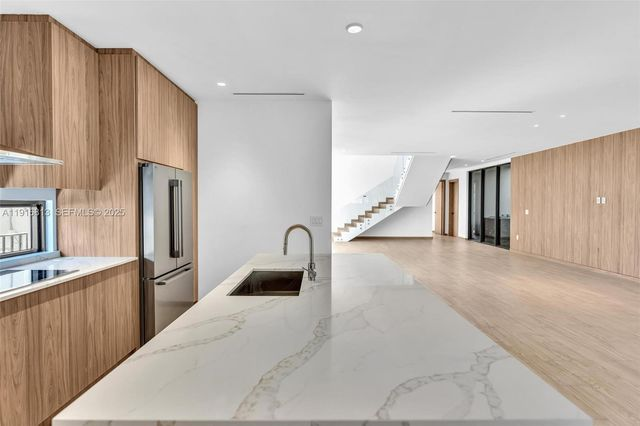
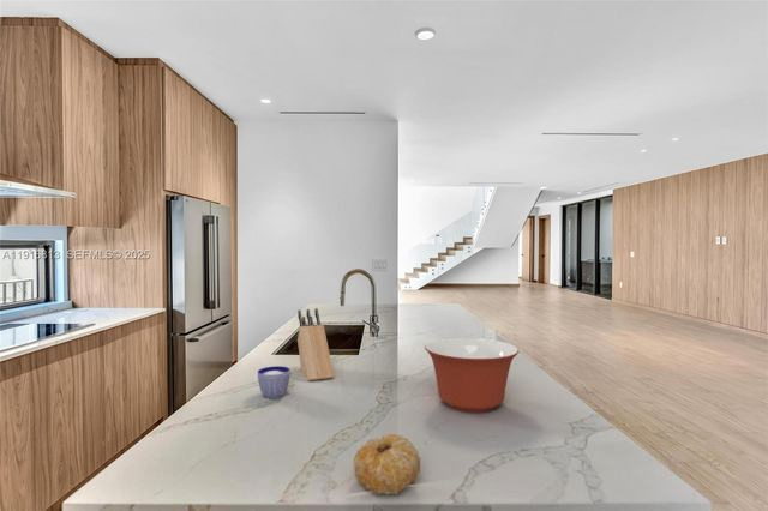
+ knife block [296,307,335,383]
+ mixing bowl [424,337,520,414]
+ cup [257,365,292,399]
+ fruit [353,433,421,495]
